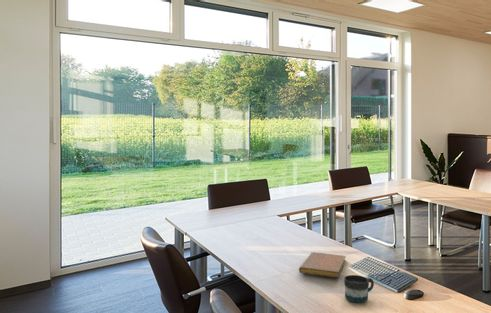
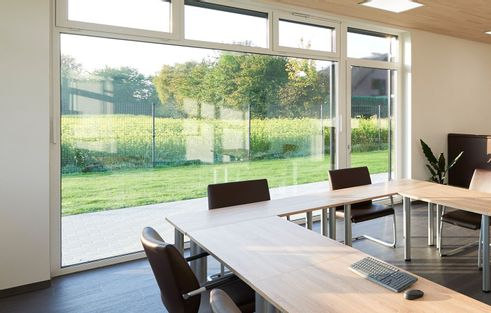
- notebook [298,251,347,279]
- mug [343,274,375,303]
